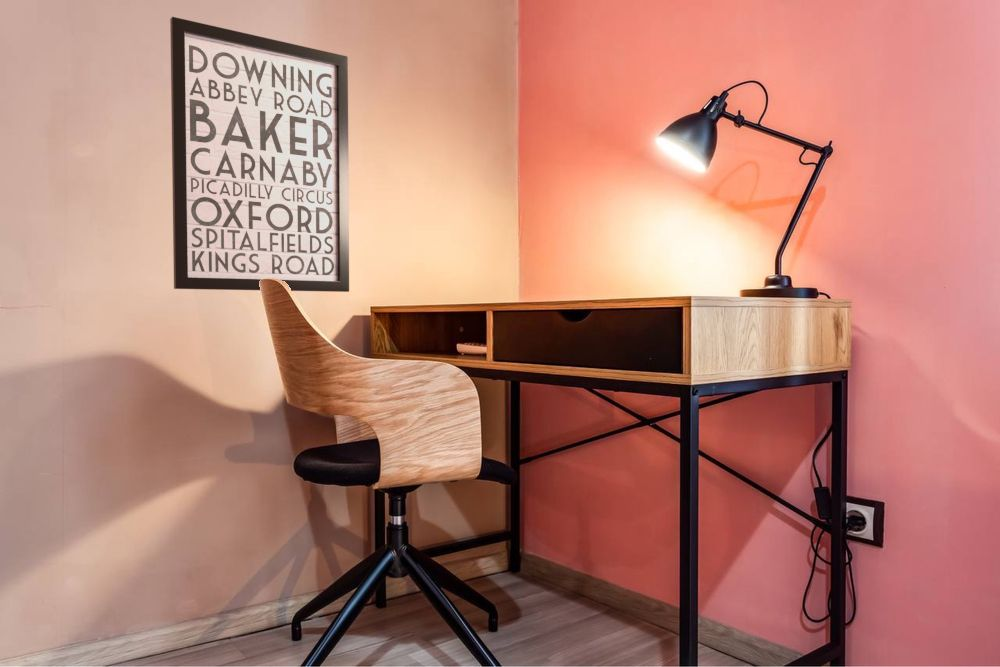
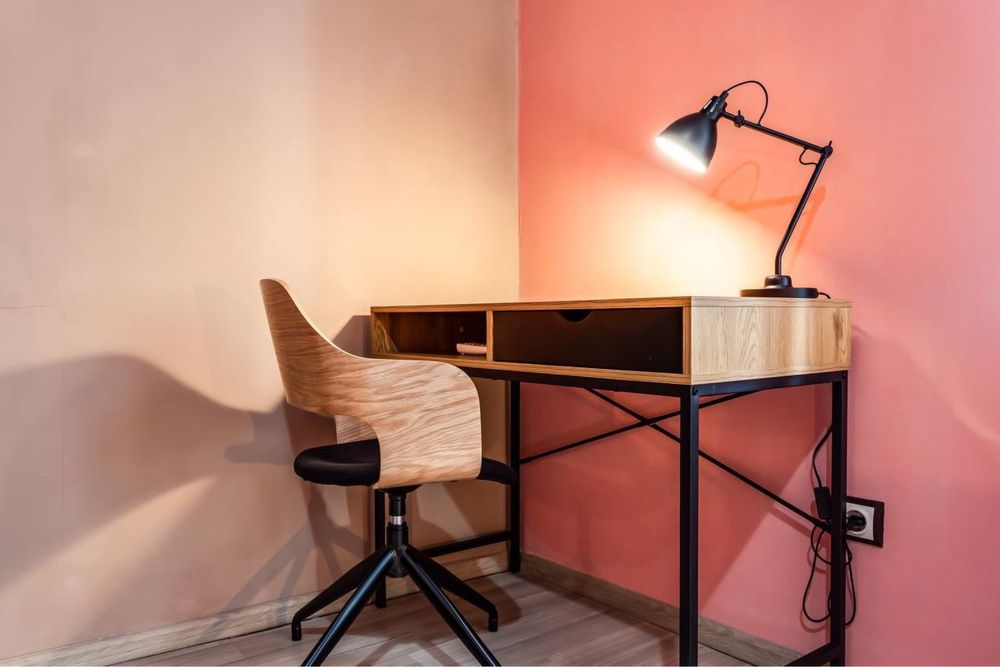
- wall art [169,16,350,293]
